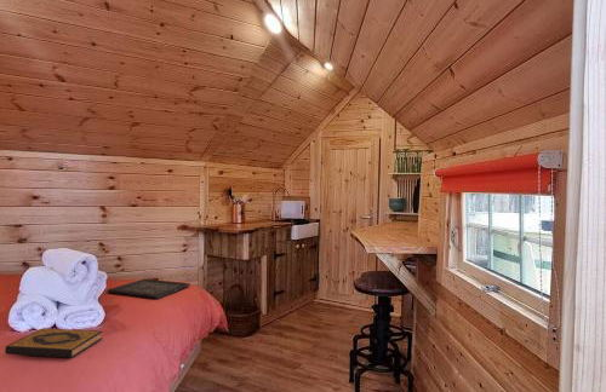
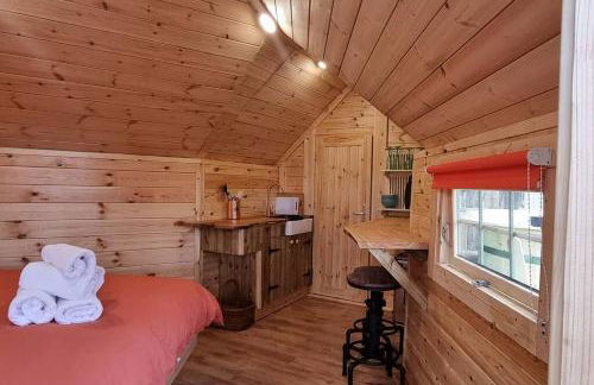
- tray [107,278,191,300]
- hardback book [4,327,103,359]
